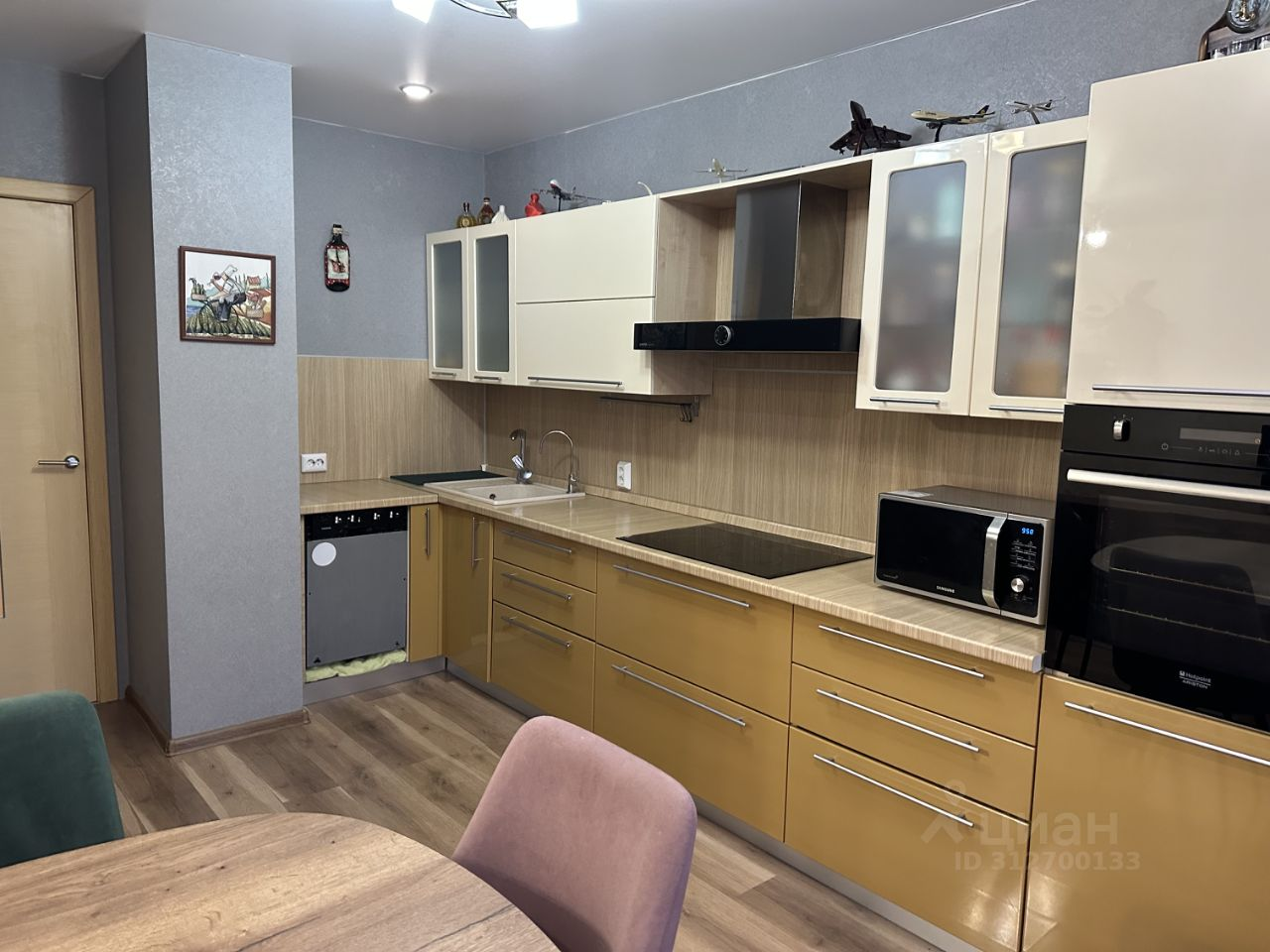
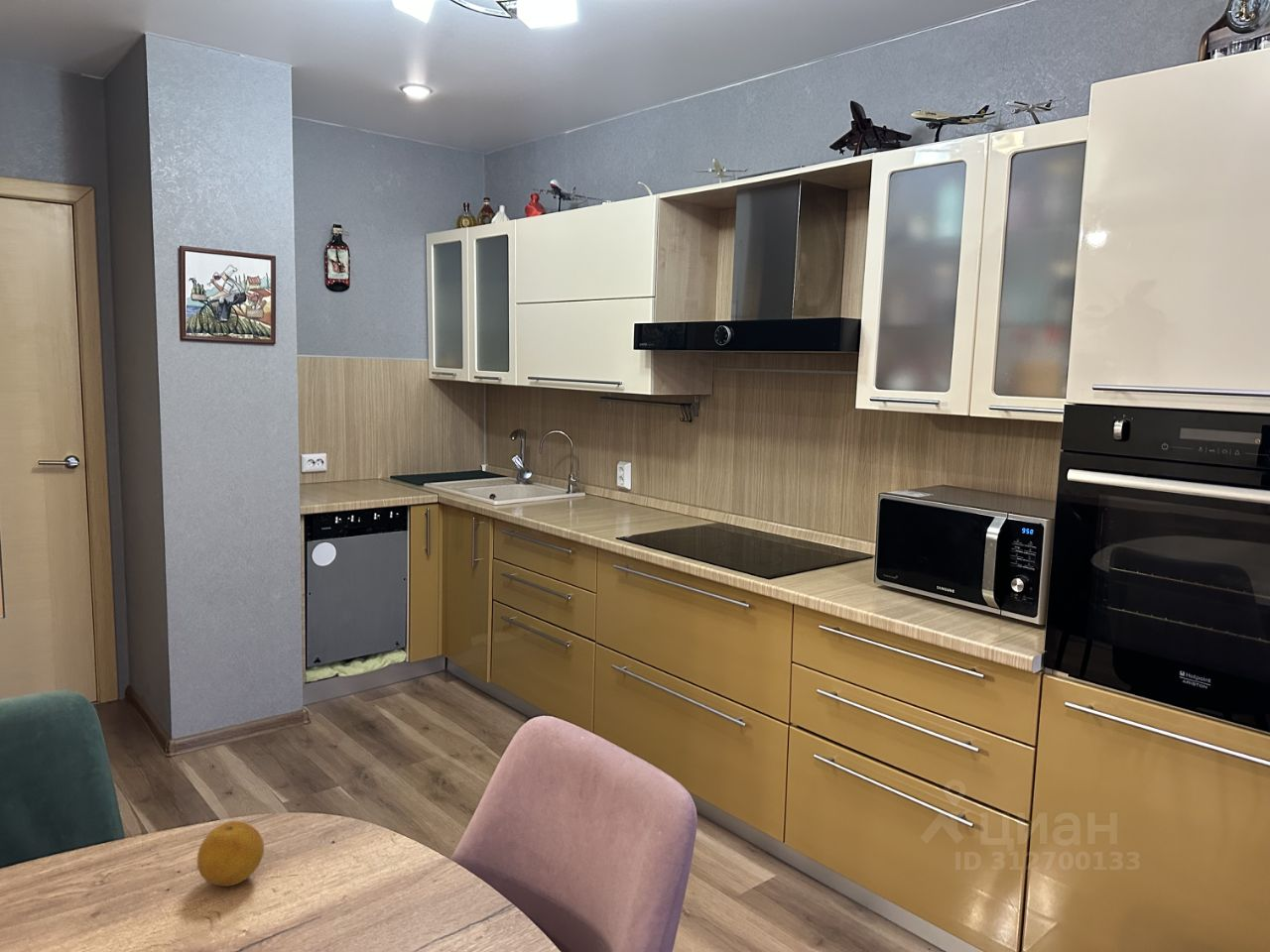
+ fruit [196,820,265,888]
